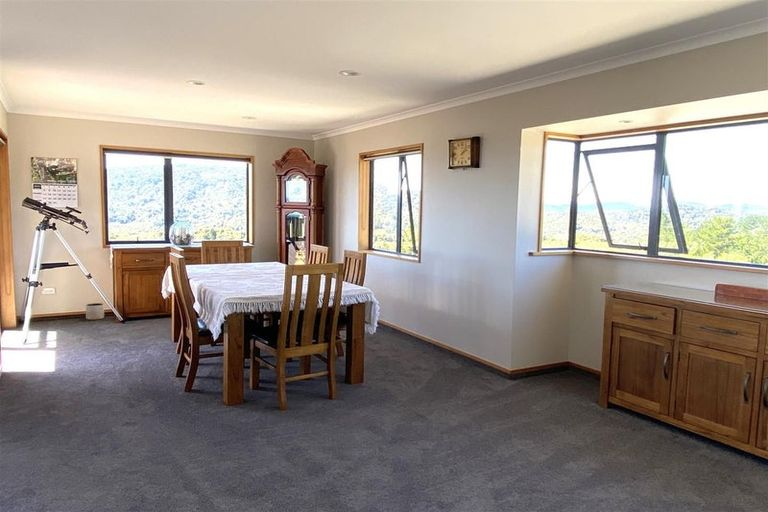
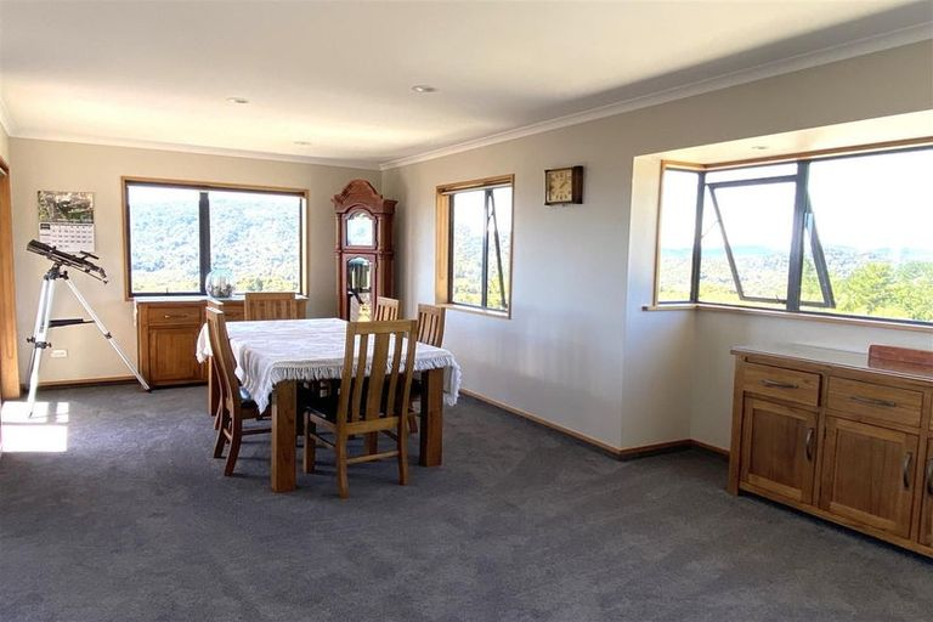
- planter [85,302,105,321]
